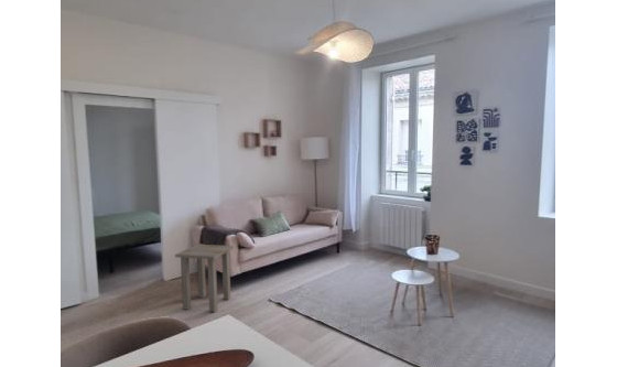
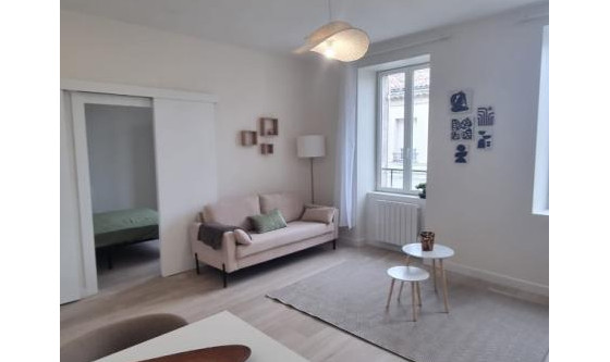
- side table [174,244,235,313]
